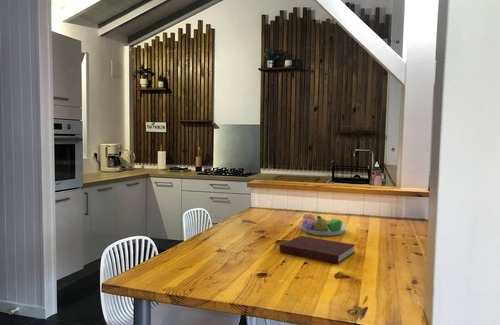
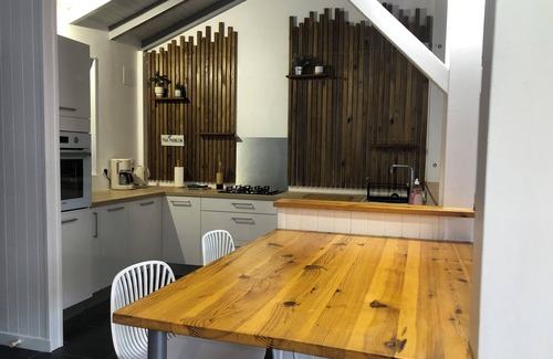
- notebook [279,235,356,265]
- fruit bowl [299,213,347,236]
